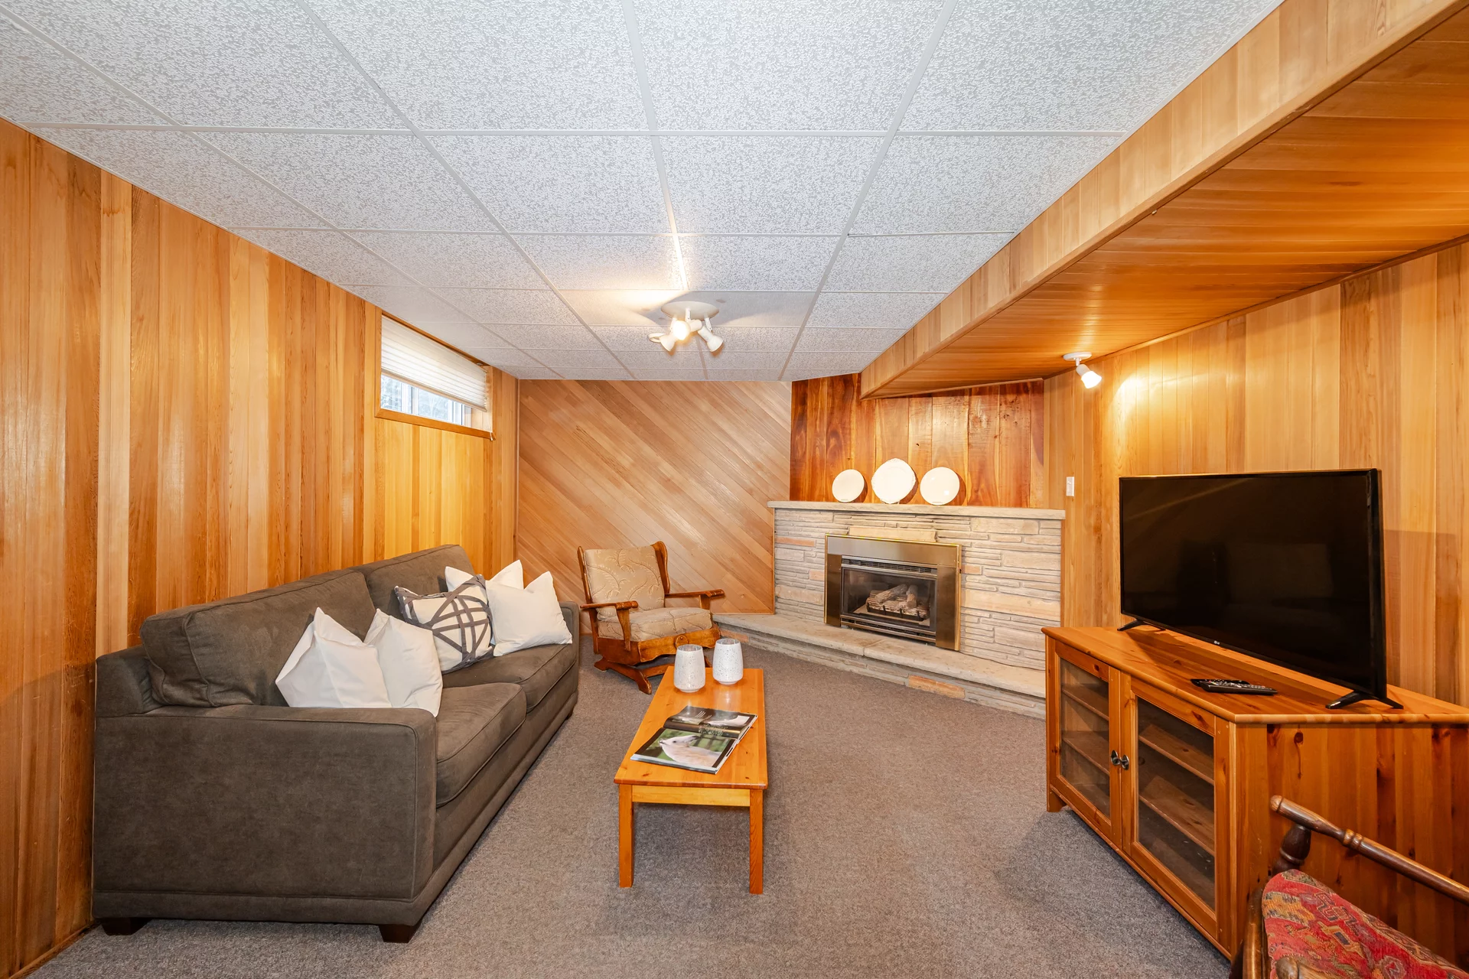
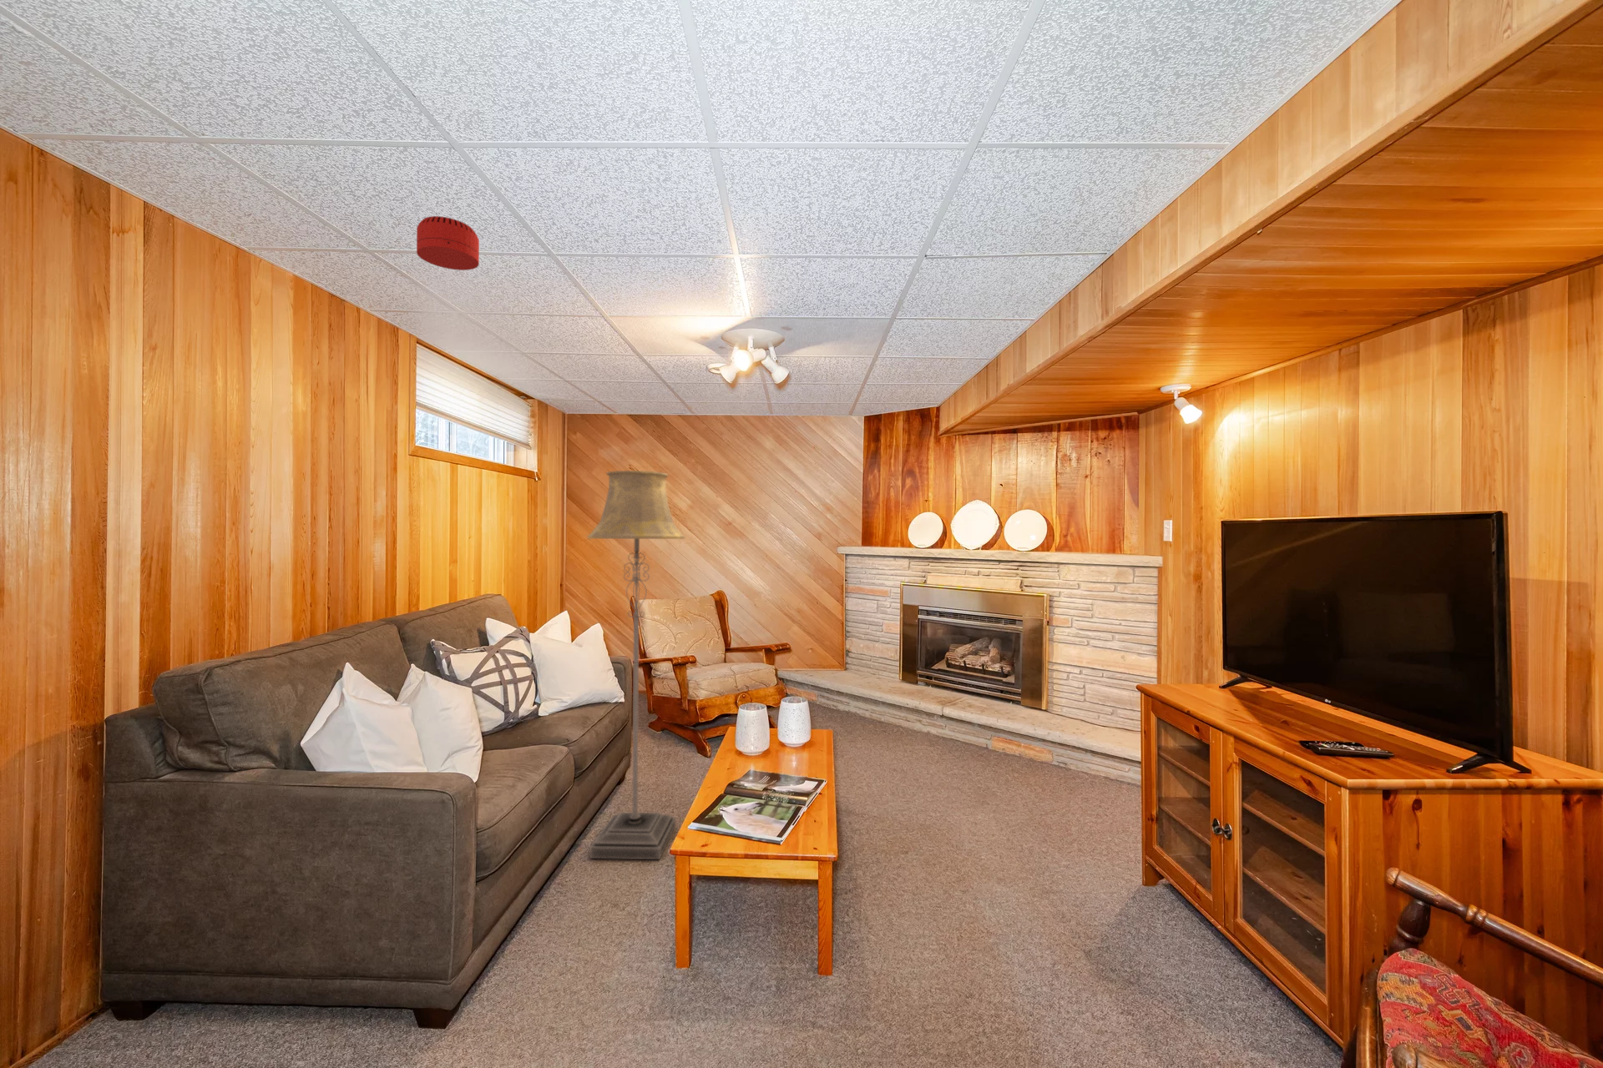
+ floor lamp [586,470,686,861]
+ smoke detector [416,216,479,272]
